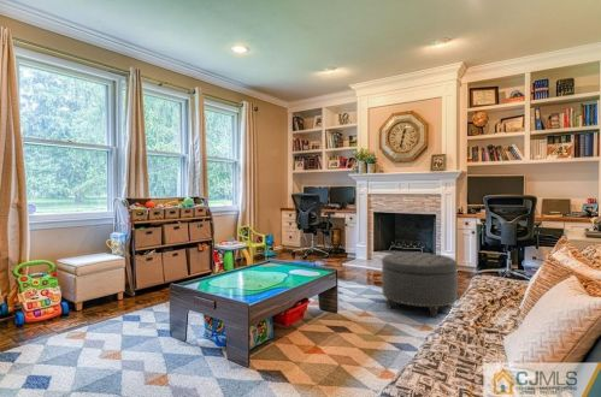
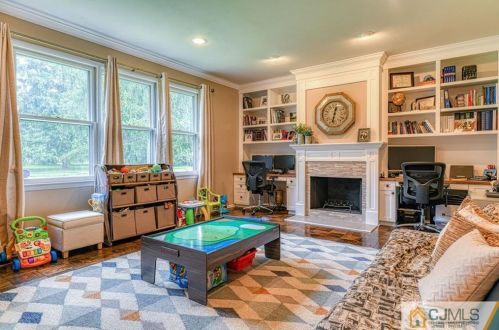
- ottoman [381,251,459,319]
